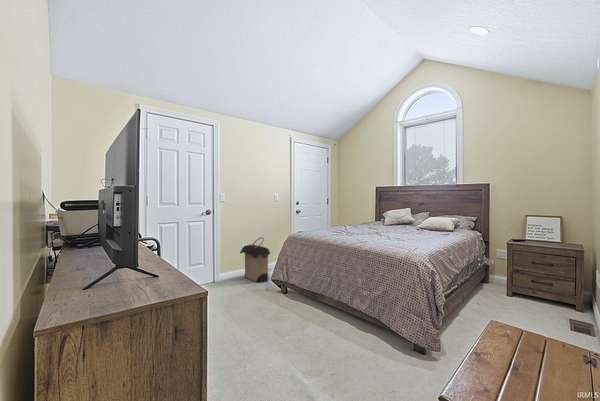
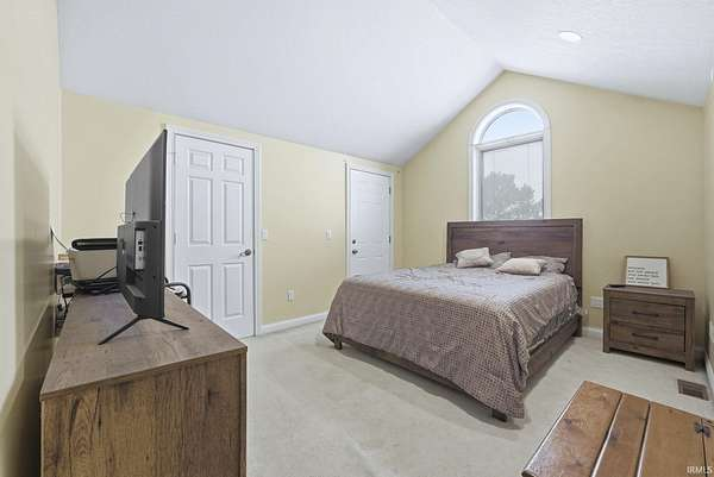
- laundry hamper [239,236,271,283]
